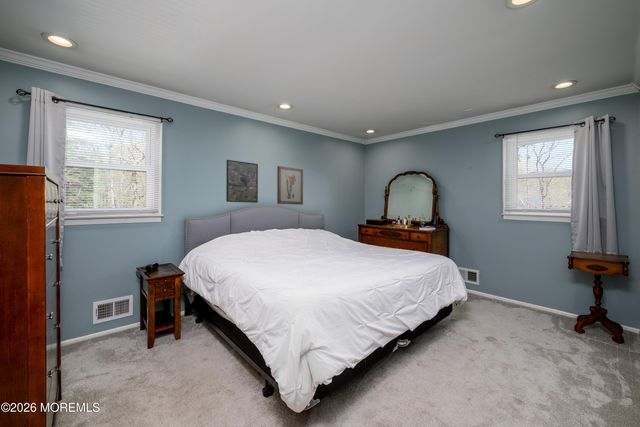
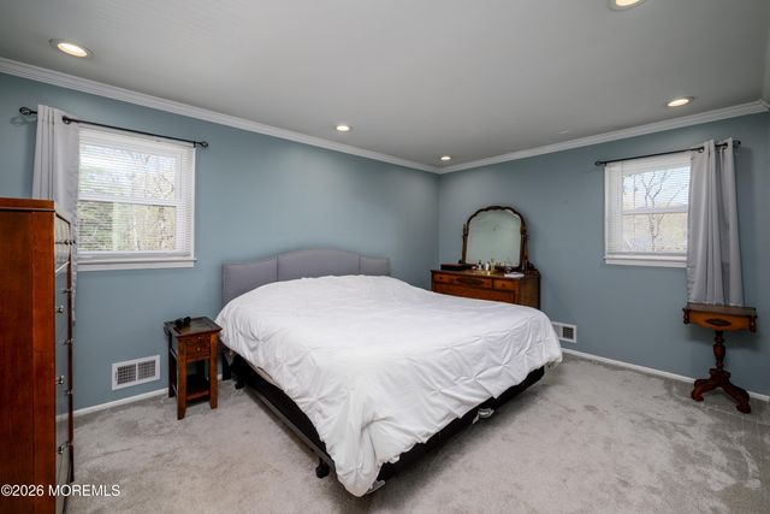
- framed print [225,159,259,204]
- wall art [276,165,304,206]
